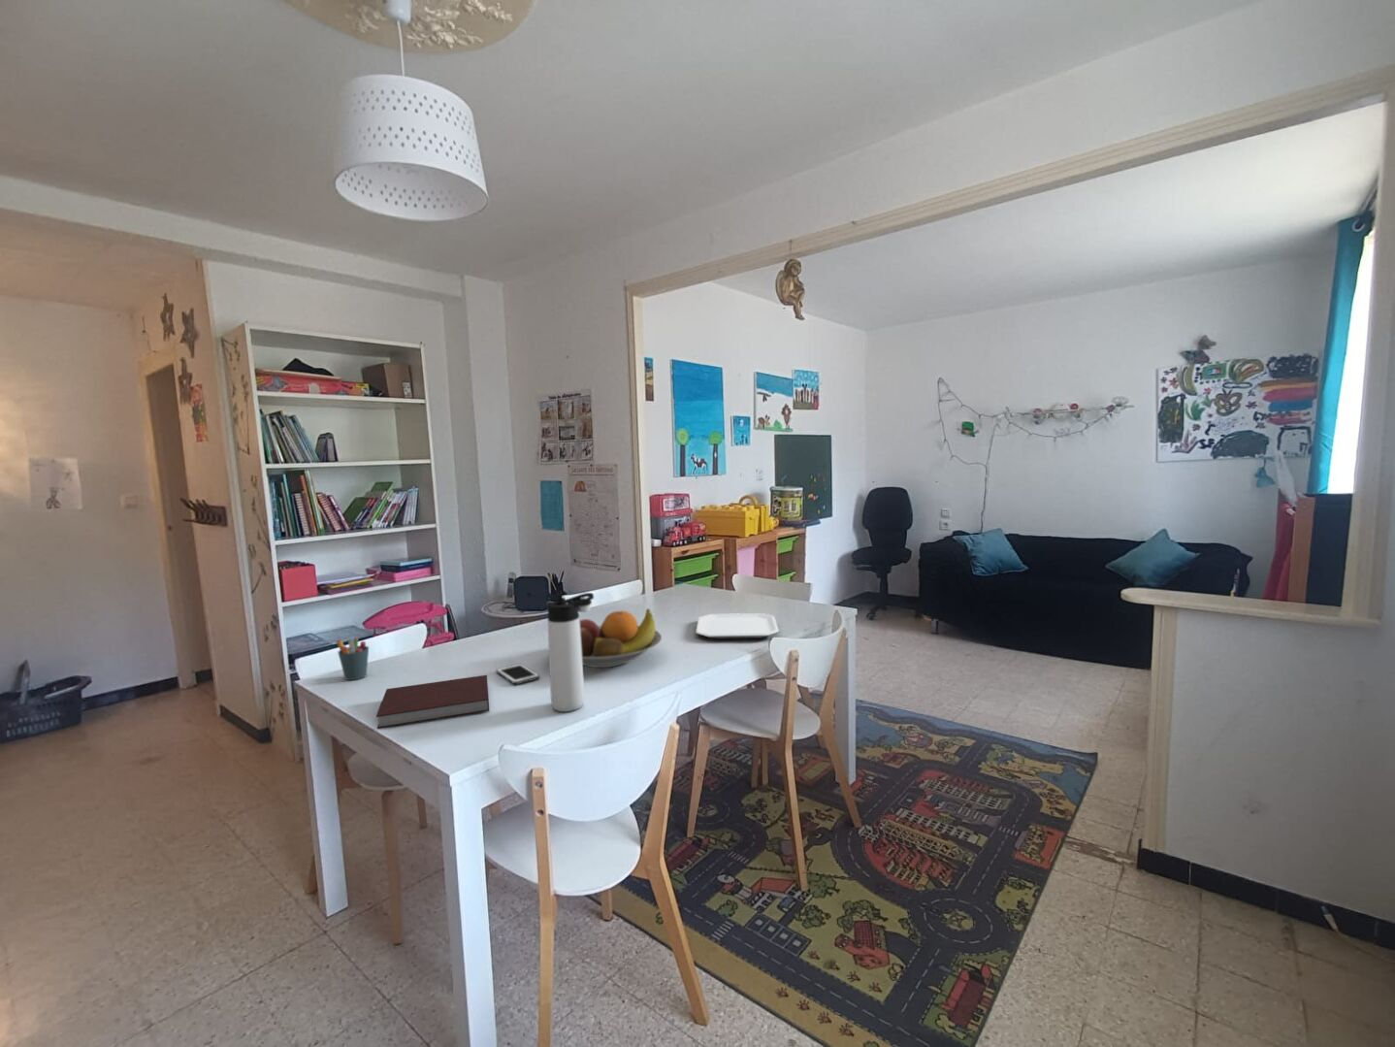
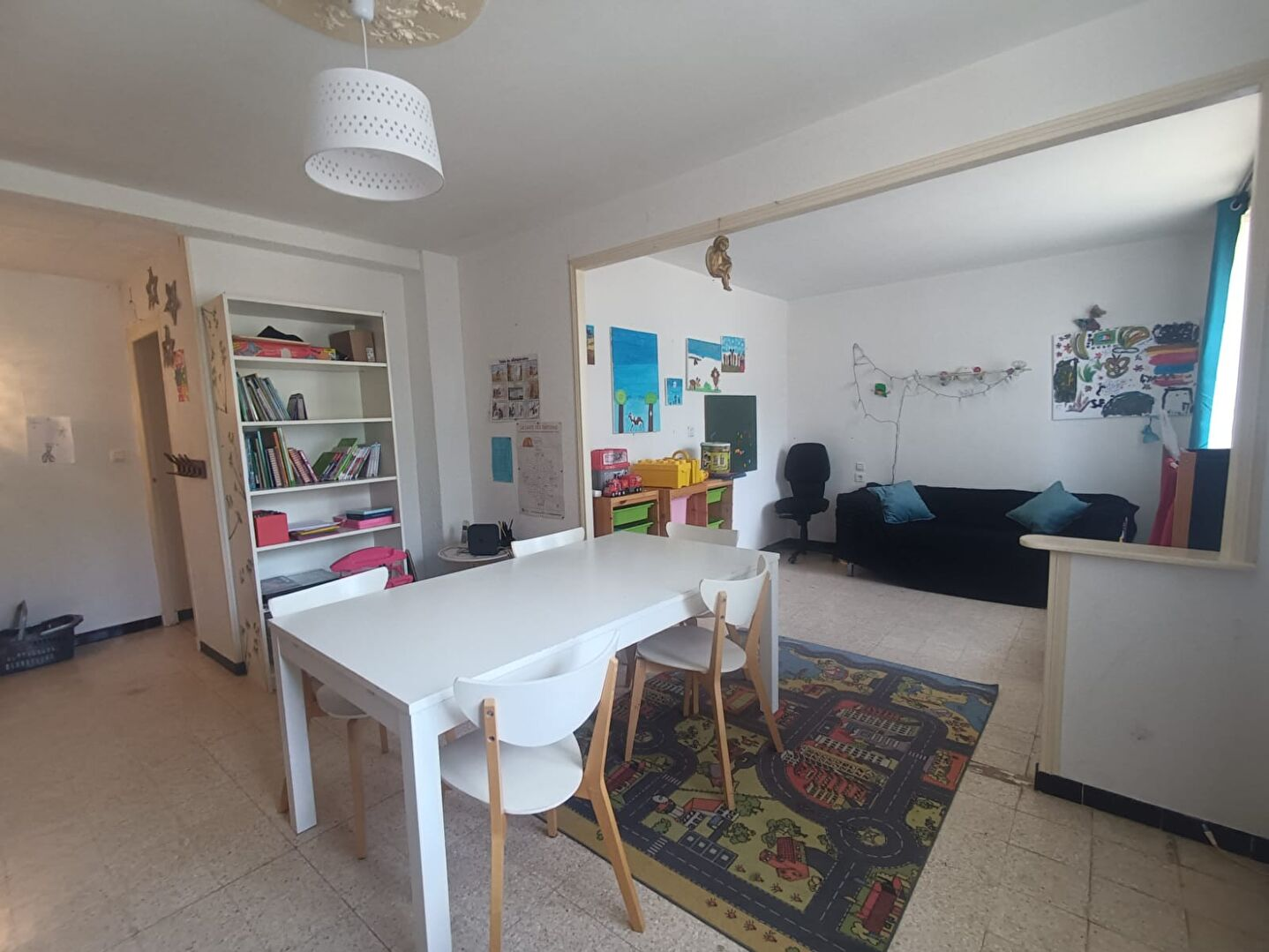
- notebook [376,674,490,729]
- plate [695,613,780,639]
- thermos bottle [546,592,595,713]
- fruit bowl [547,607,663,669]
- cell phone [495,663,541,685]
- pen holder [335,638,369,681]
